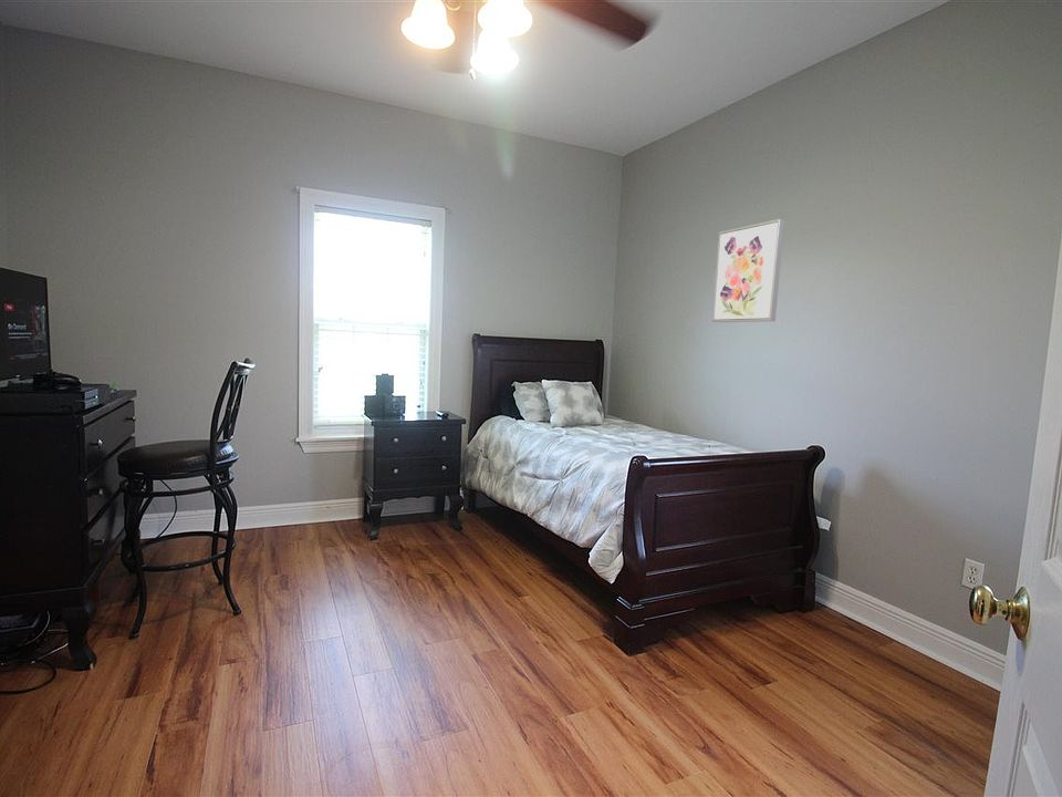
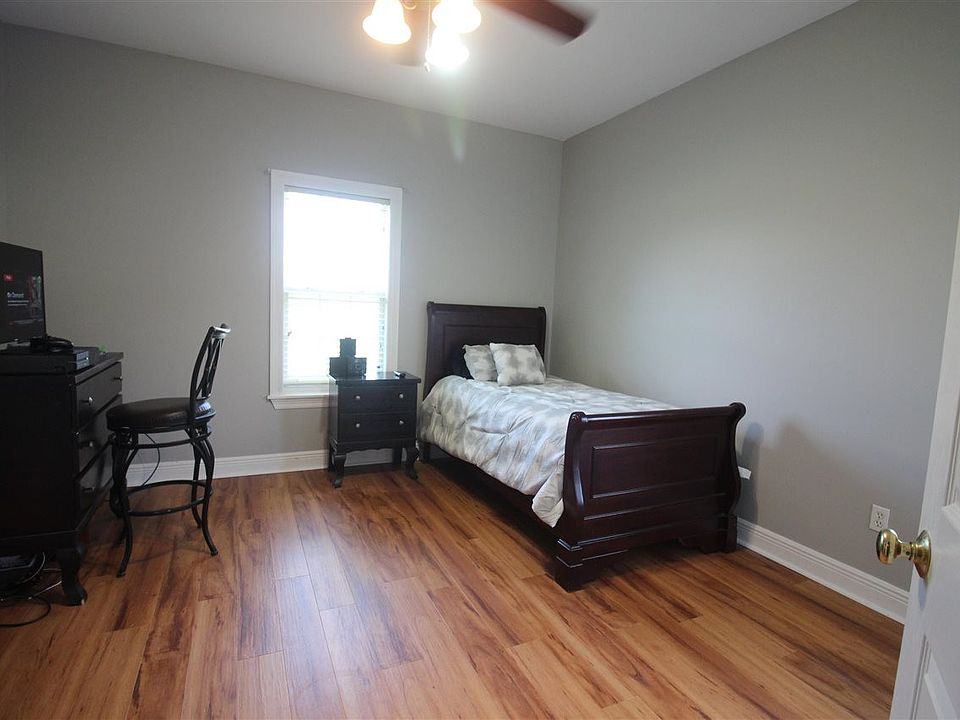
- wall art [711,218,785,323]
